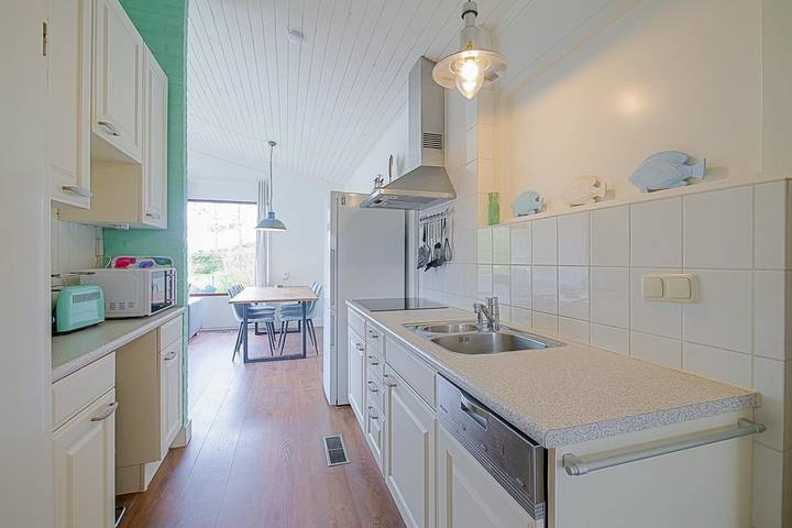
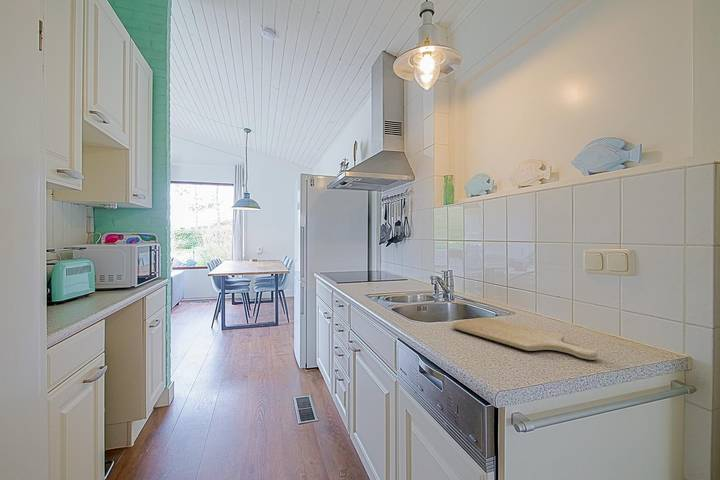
+ chopping board [451,317,598,361]
